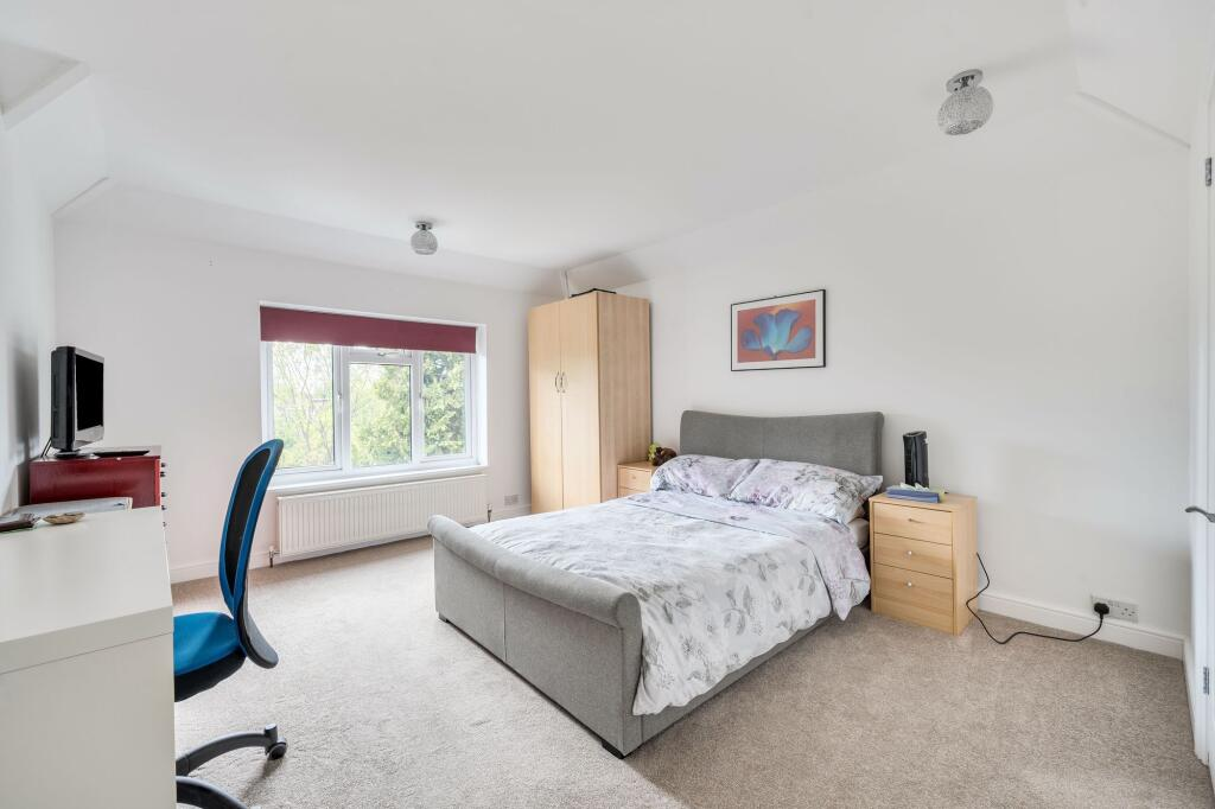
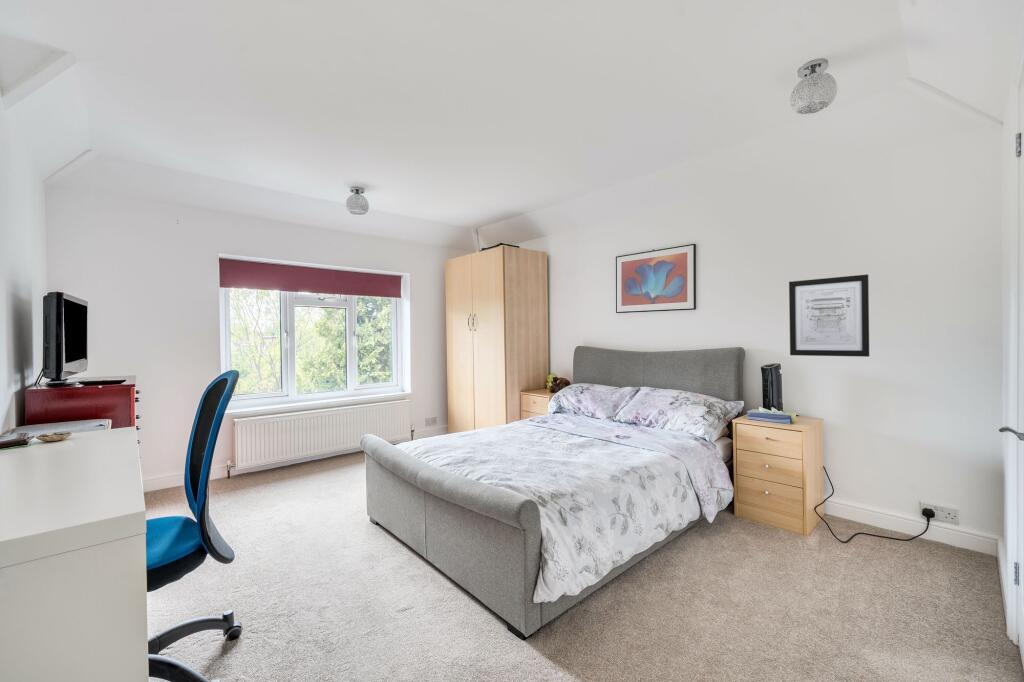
+ wall art [788,273,870,358]
